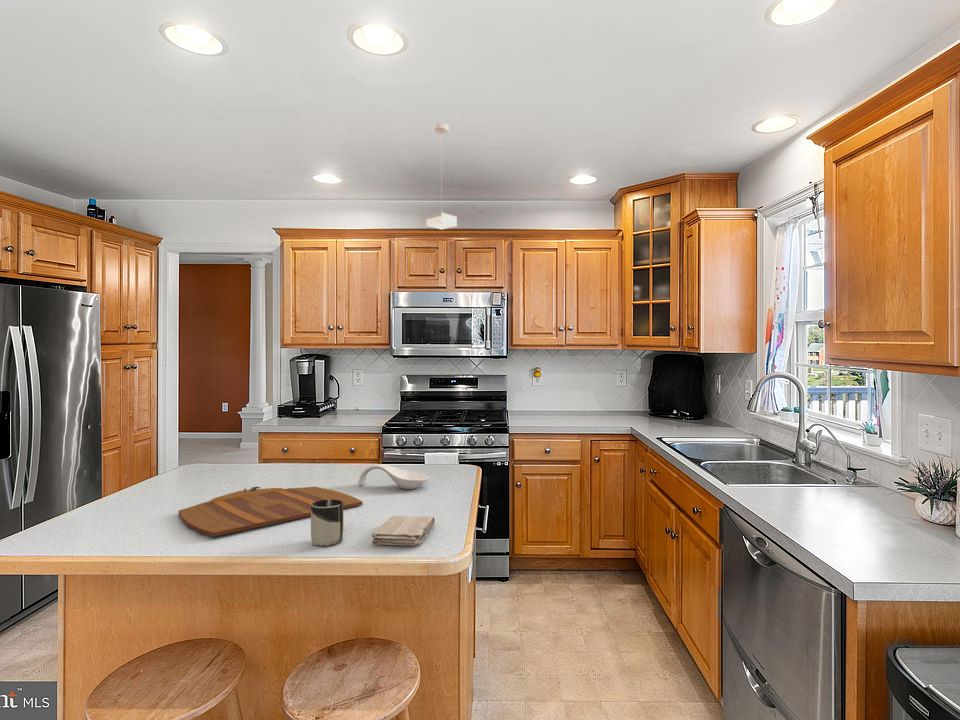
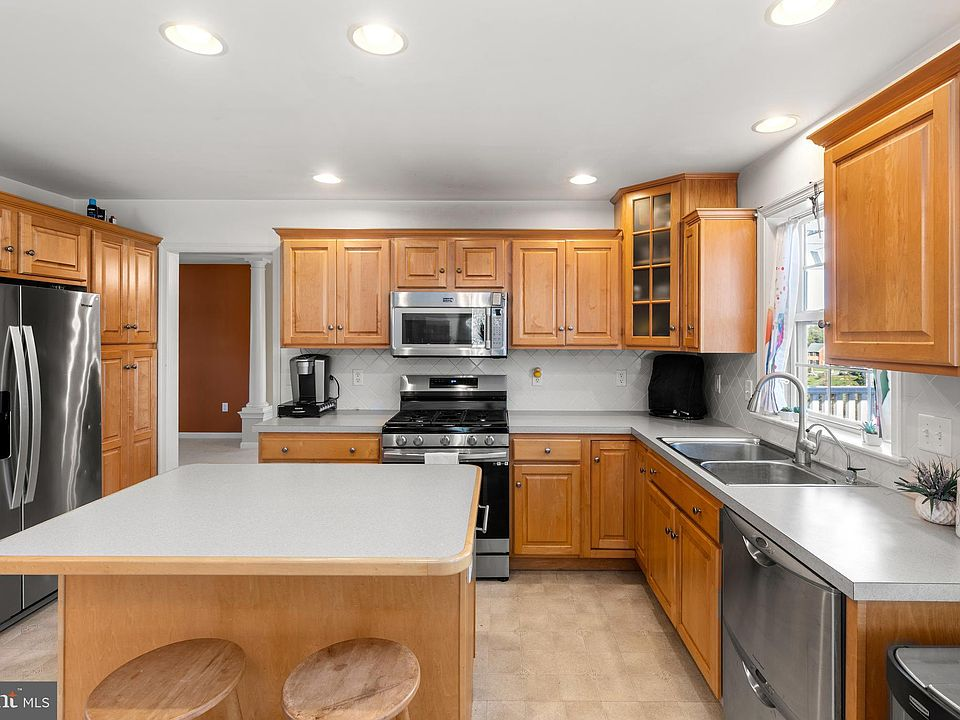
- cup [310,500,344,547]
- cutting board [178,486,363,538]
- washcloth [371,515,436,546]
- pendant lamp [425,122,458,230]
- spoon rest [357,463,429,490]
